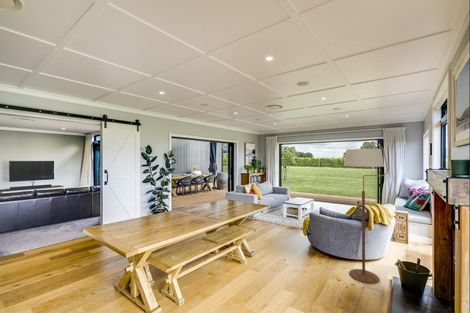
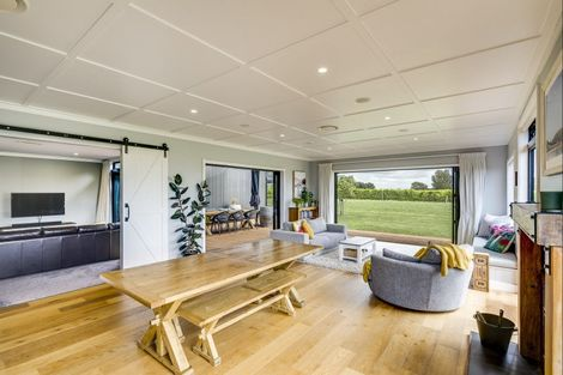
- floor lamp [343,141,389,284]
